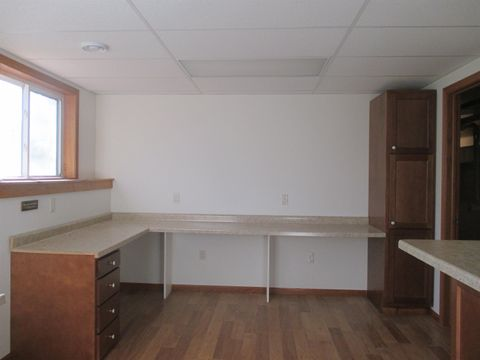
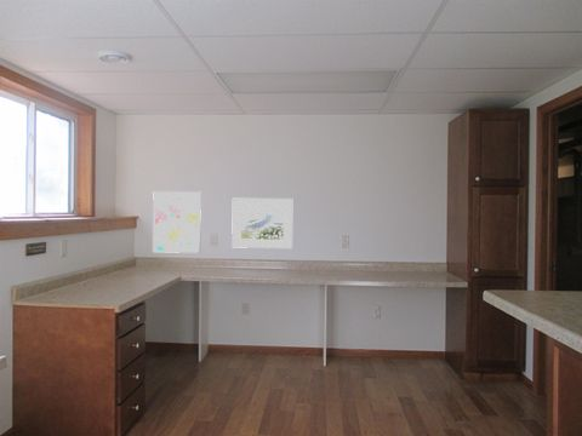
+ wall art [152,190,202,254]
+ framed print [230,197,293,249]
